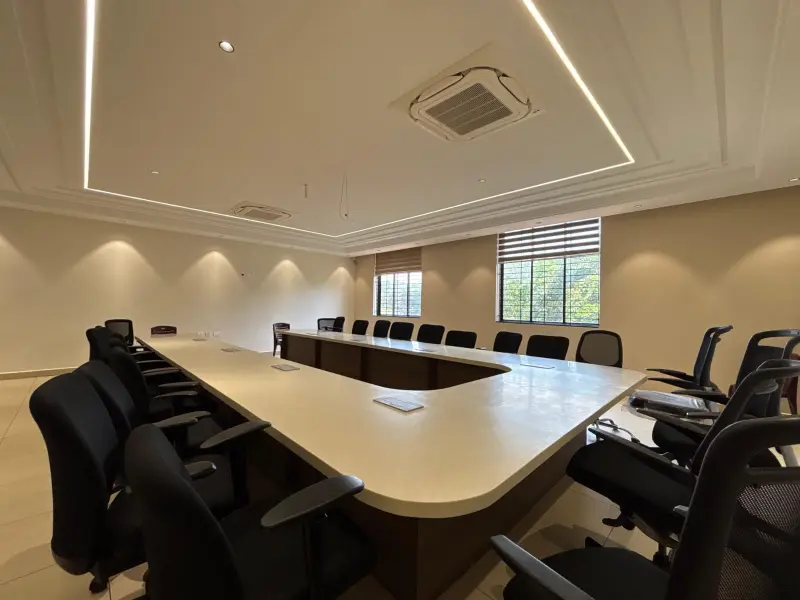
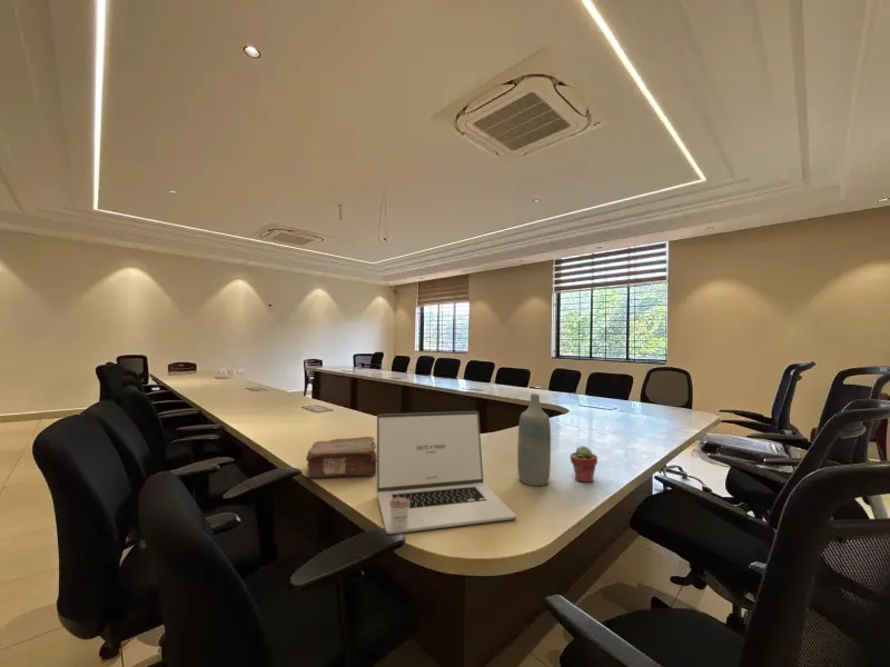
+ potted succulent [570,445,599,484]
+ book [305,436,377,479]
+ laptop [376,410,517,535]
+ bottle [516,392,552,487]
